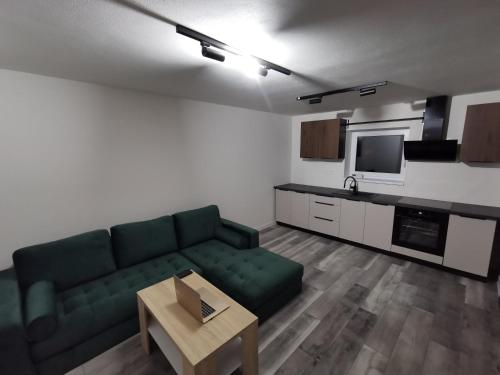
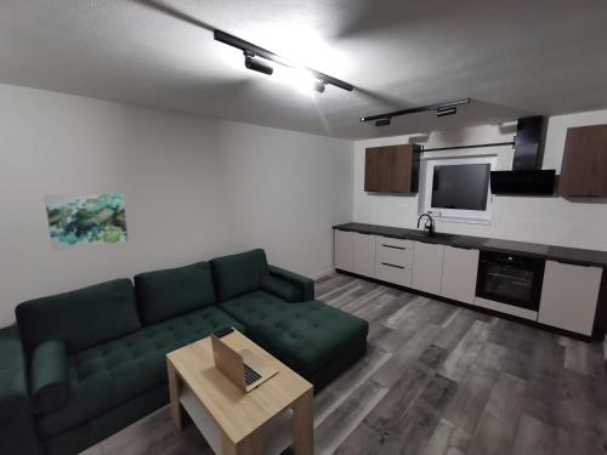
+ wall art [44,193,129,252]
